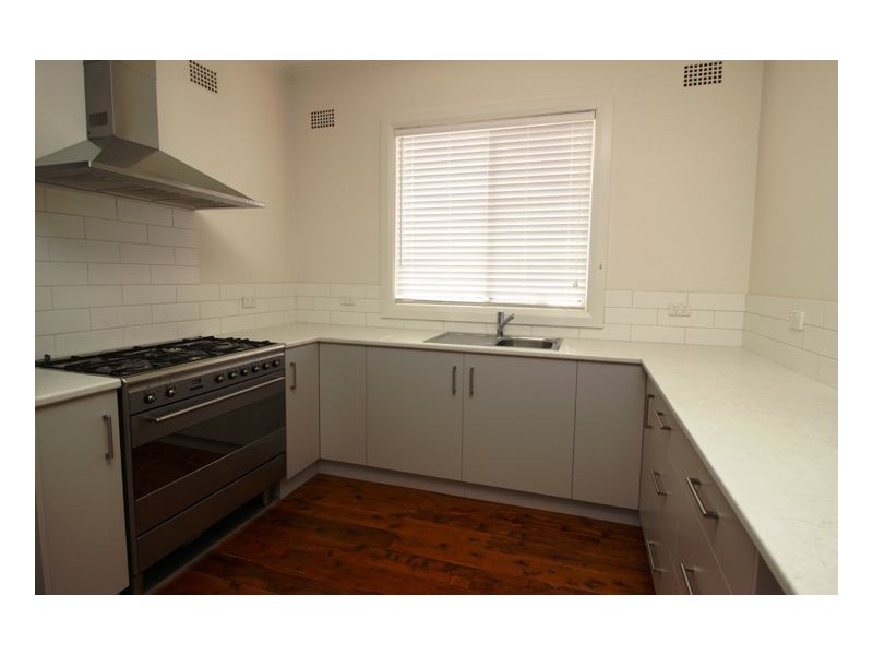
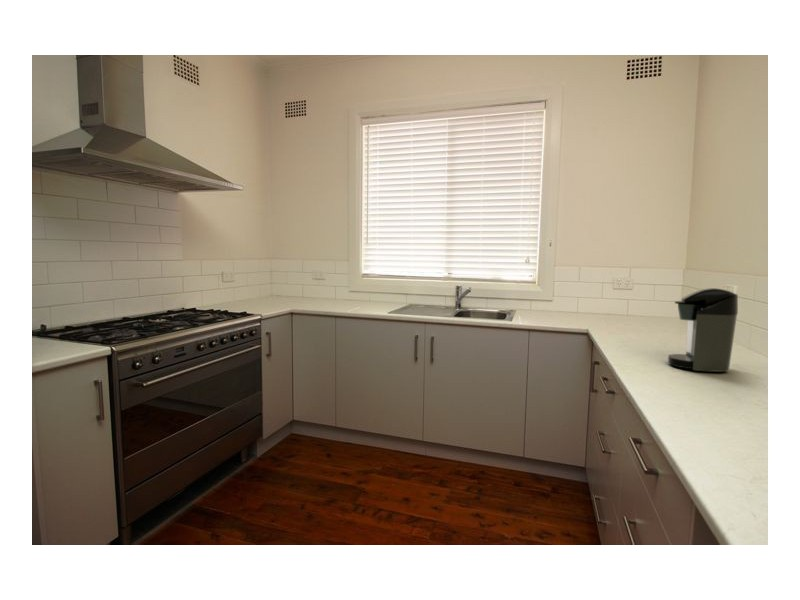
+ coffee maker [667,287,739,373]
